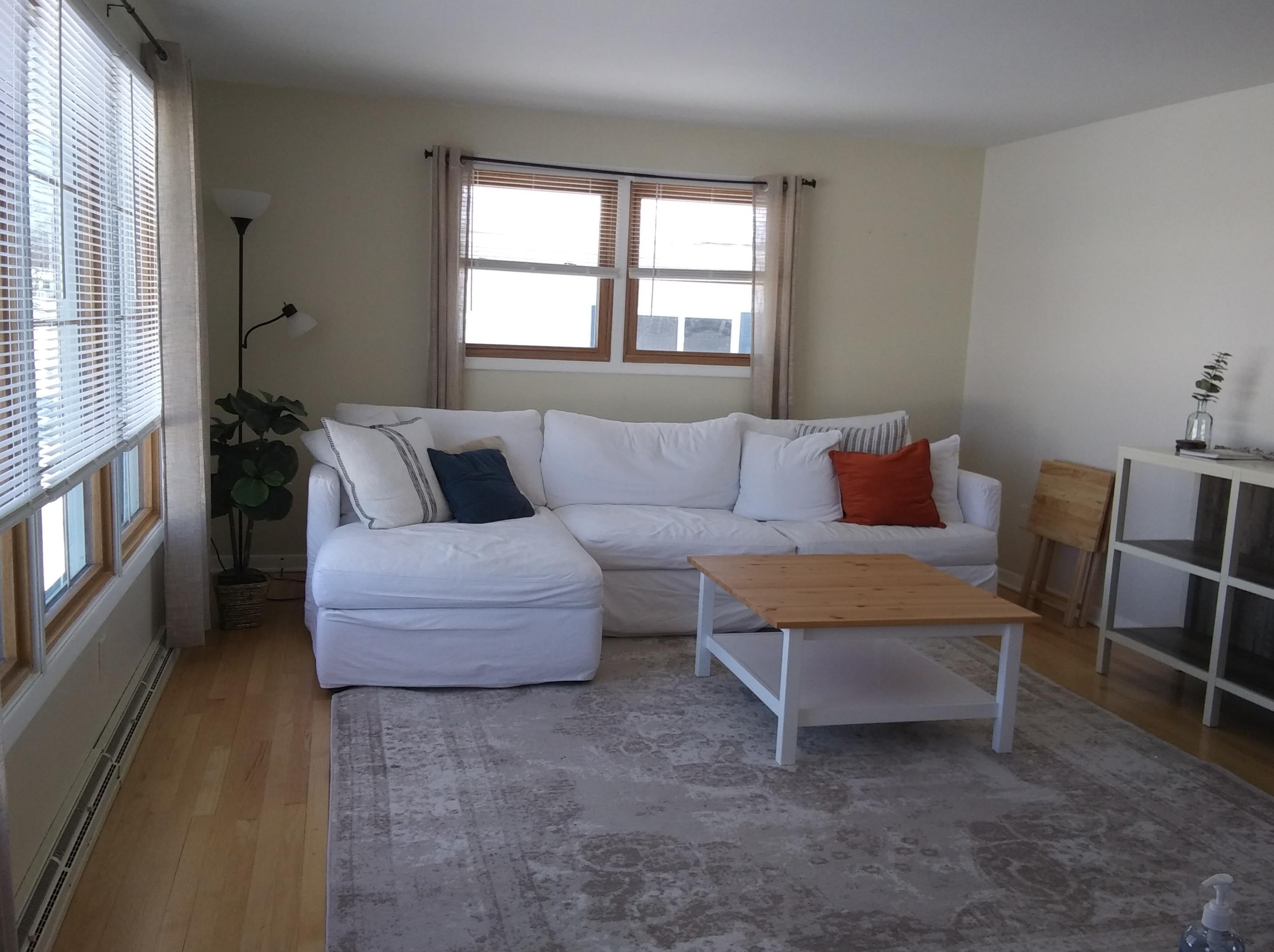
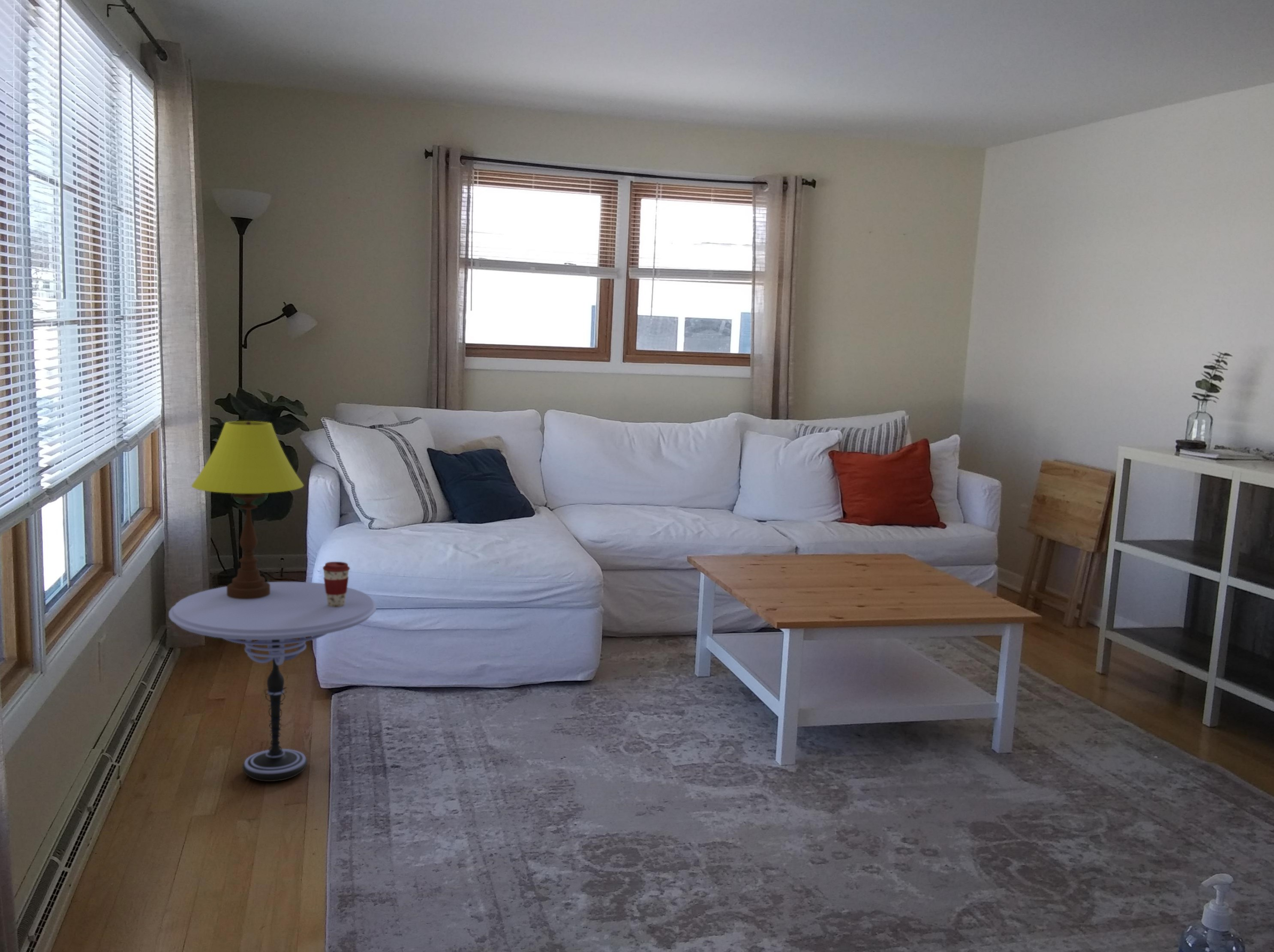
+ side table [168,581,377,782]
+ table lamp [191,421,304,599]
+ coffee cup [322,561,350,607]
